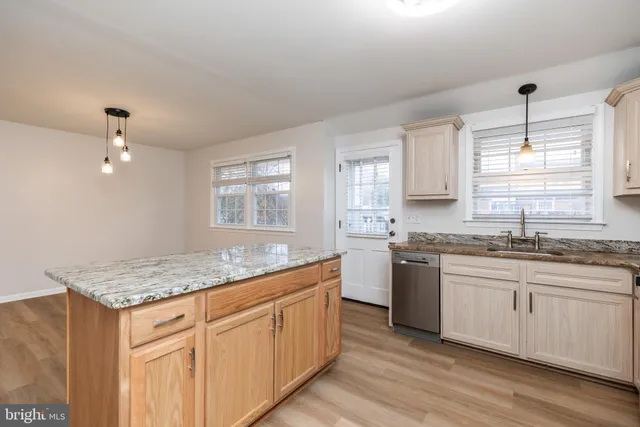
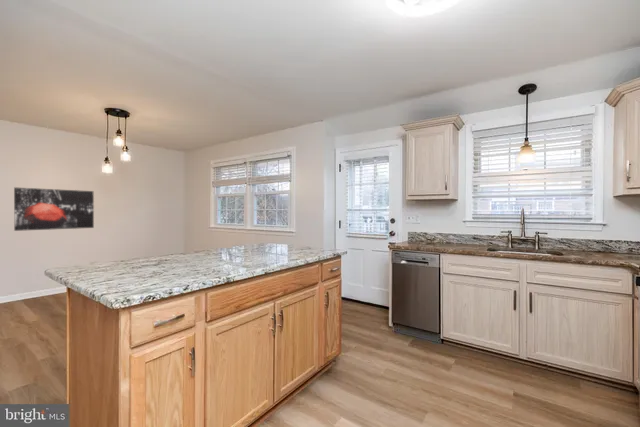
+ wall art [13,186,95,232]
